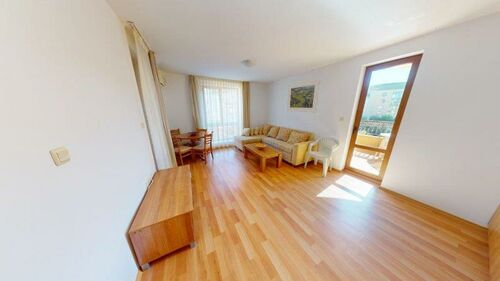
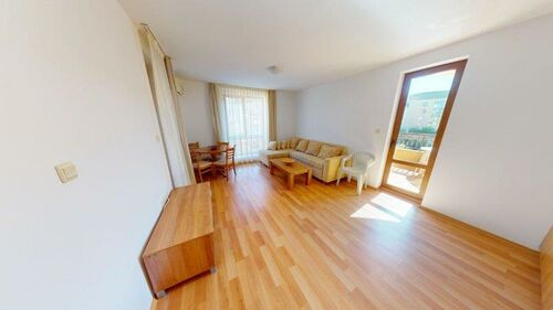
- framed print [286,78,321,113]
